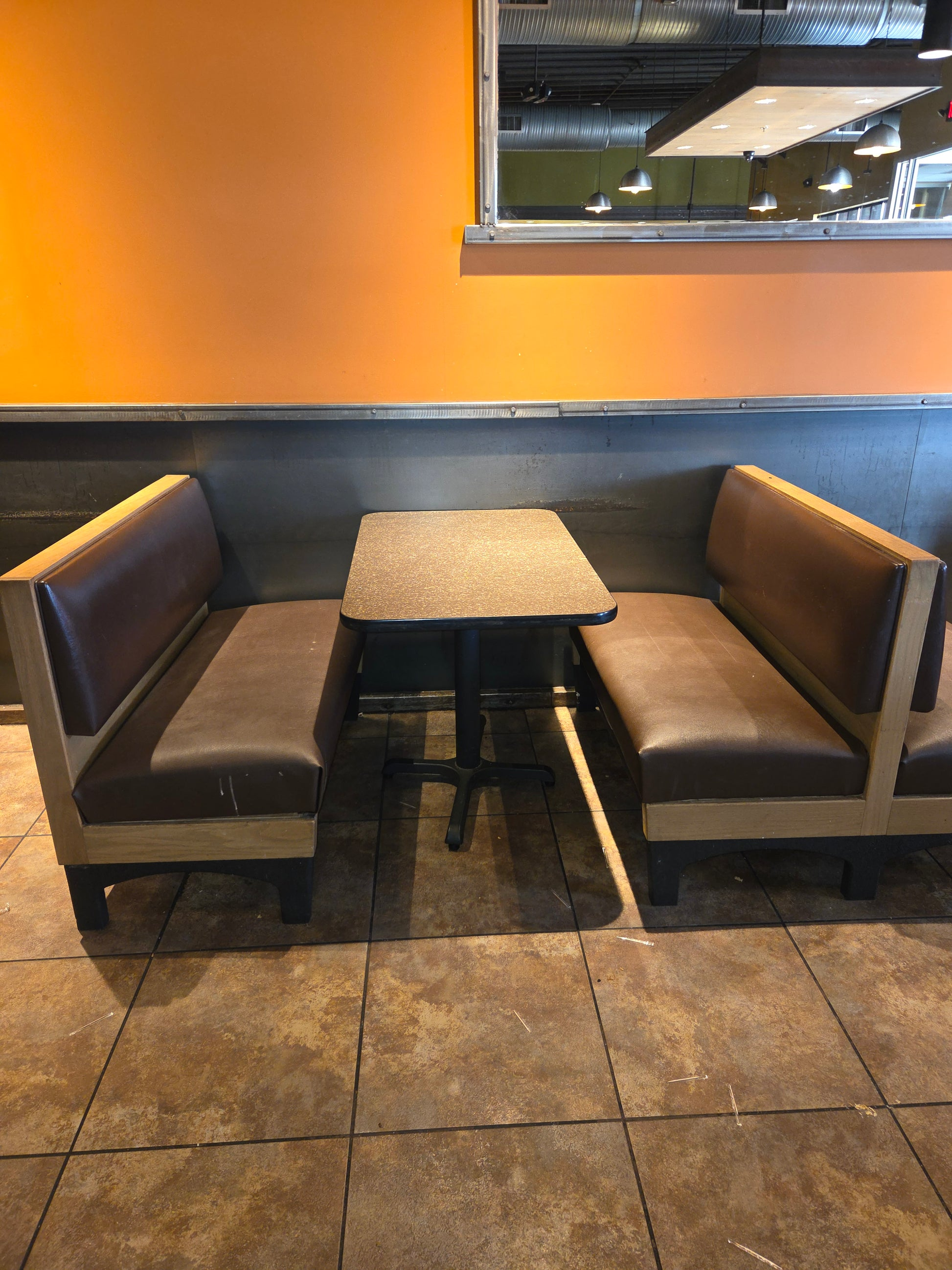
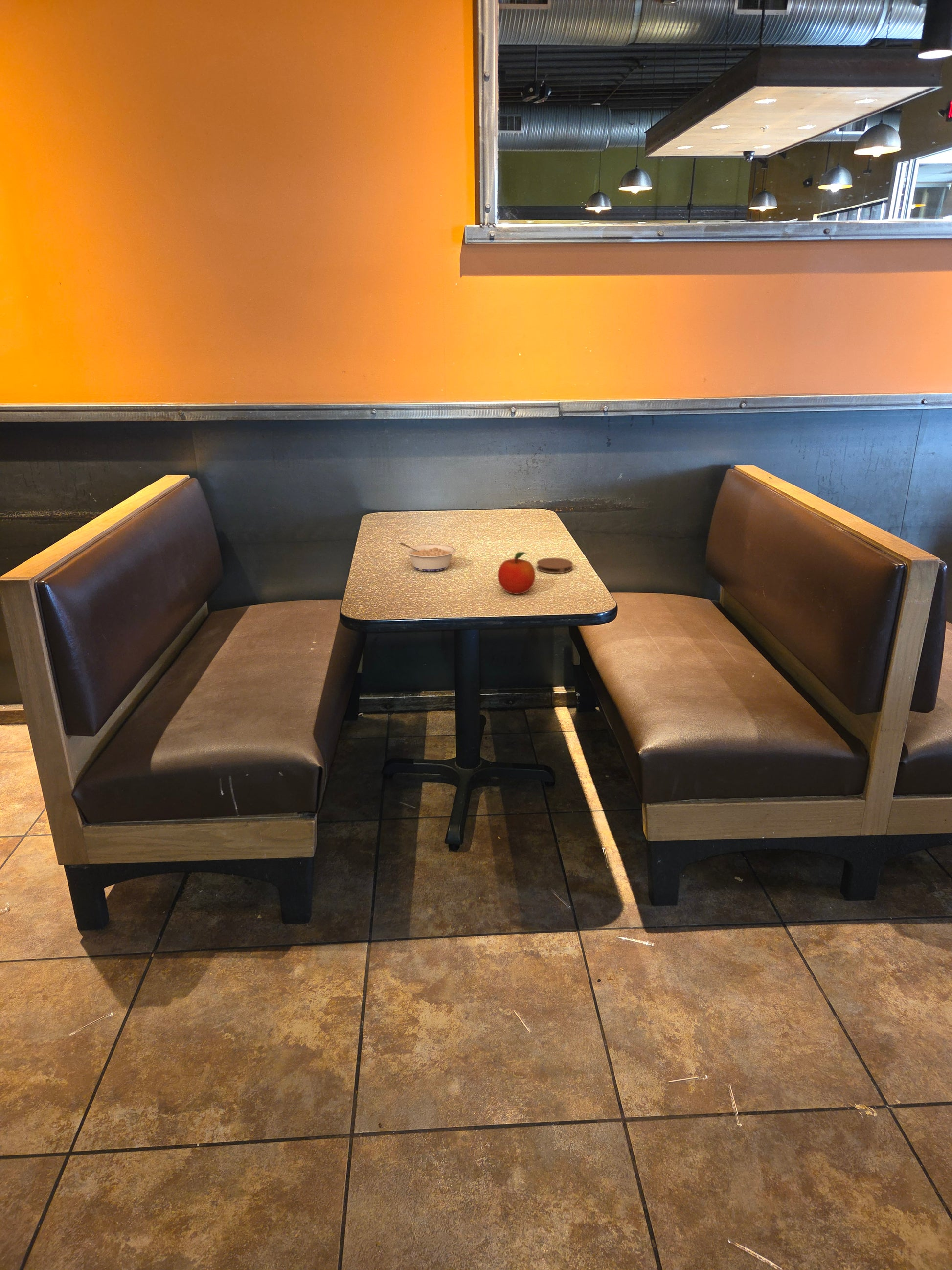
+ coaster [536,557,573,574]
+ legume [400,542,456,572]
+ fruit [497,552,536,595]
